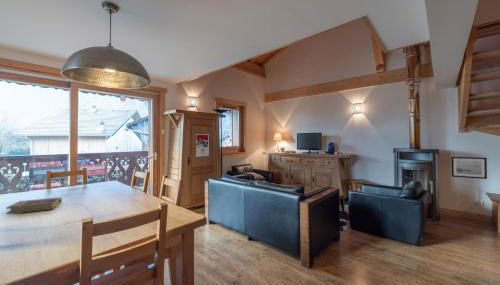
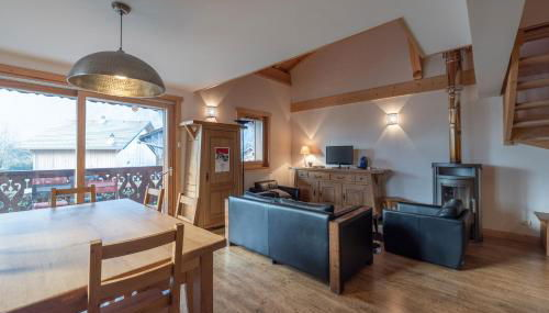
- wall art [451,156,488,180]
- book [5,196,63,215]
